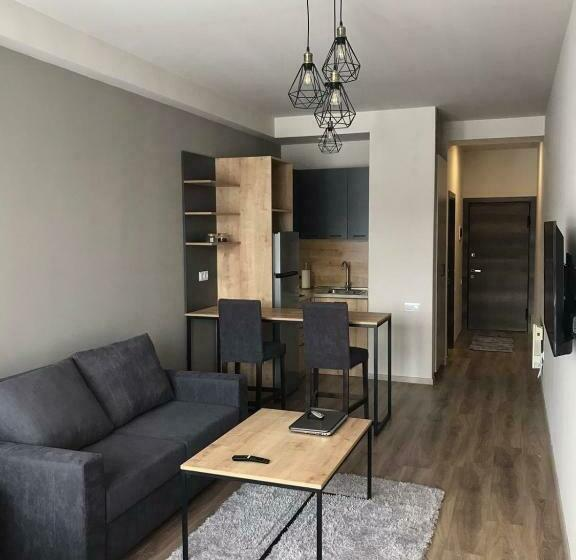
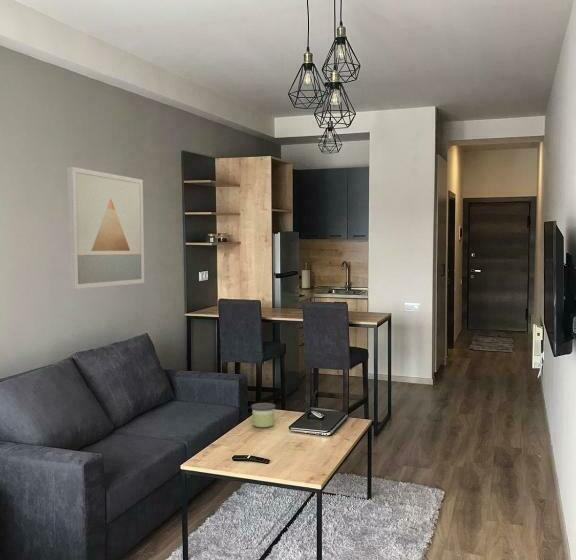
+ candle [250,402,276,428]
+ wall art [66,166,145,290]
